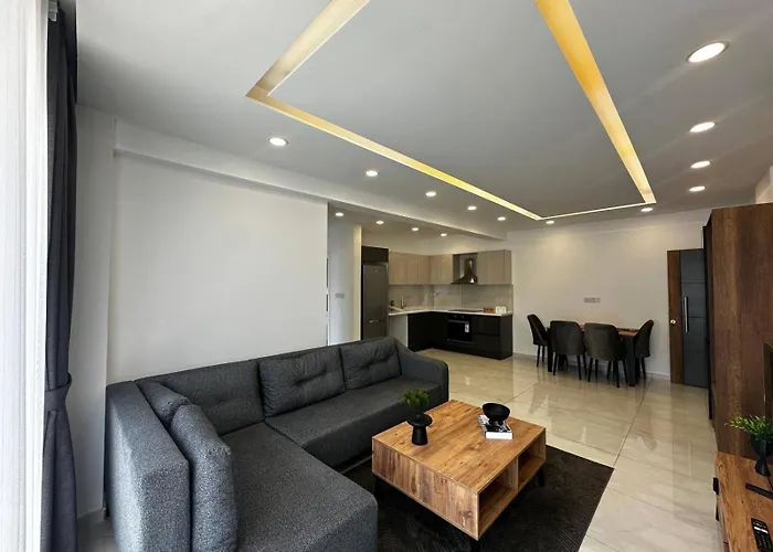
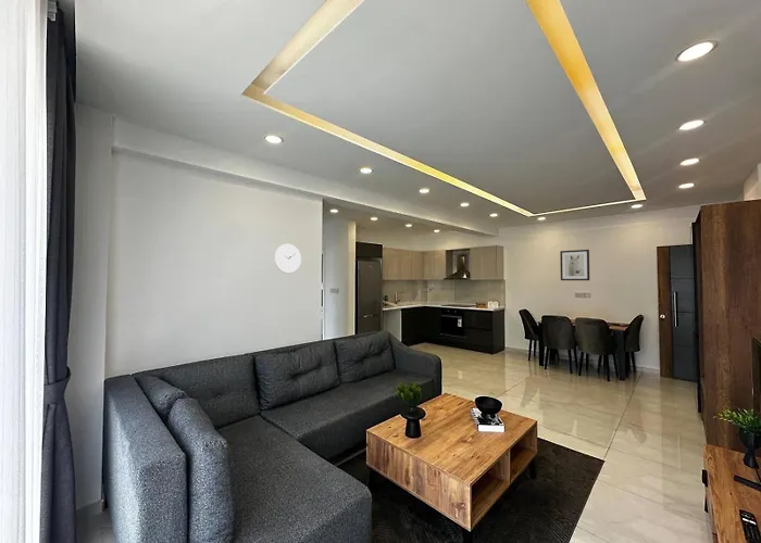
+ wall clock [273,243,302,275]
+ wall art [559,249,590,281]
